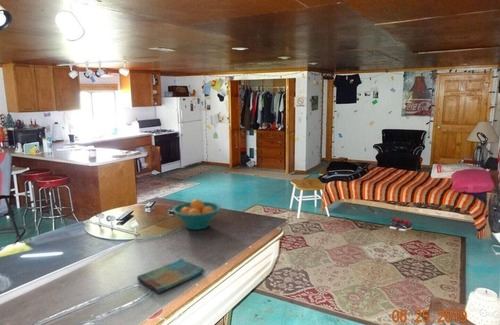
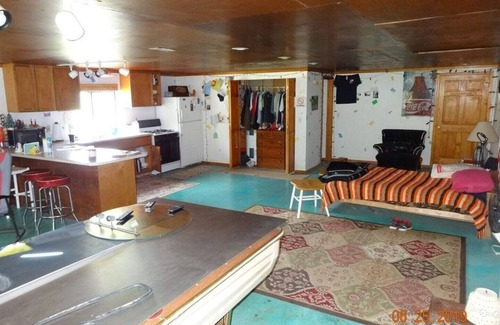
- dish towel [136,257,205,294]
- fruit bowl [172,198,222,231]
